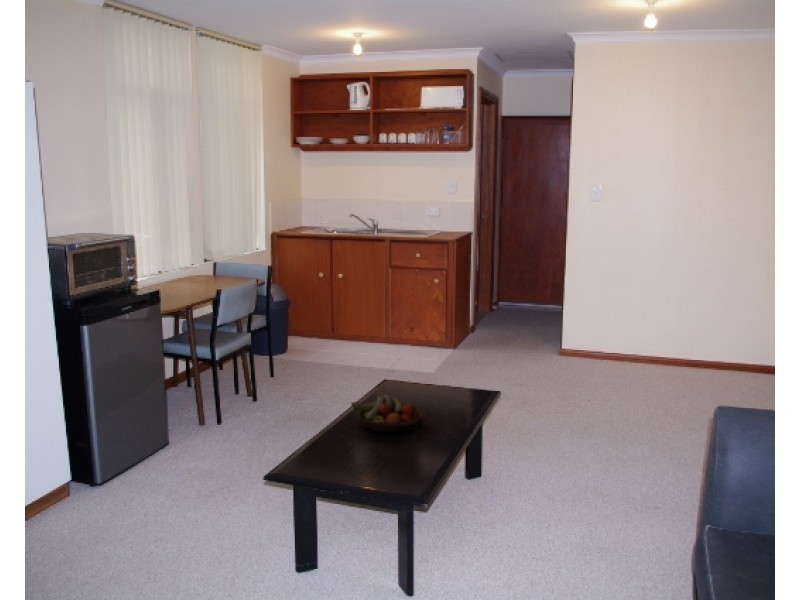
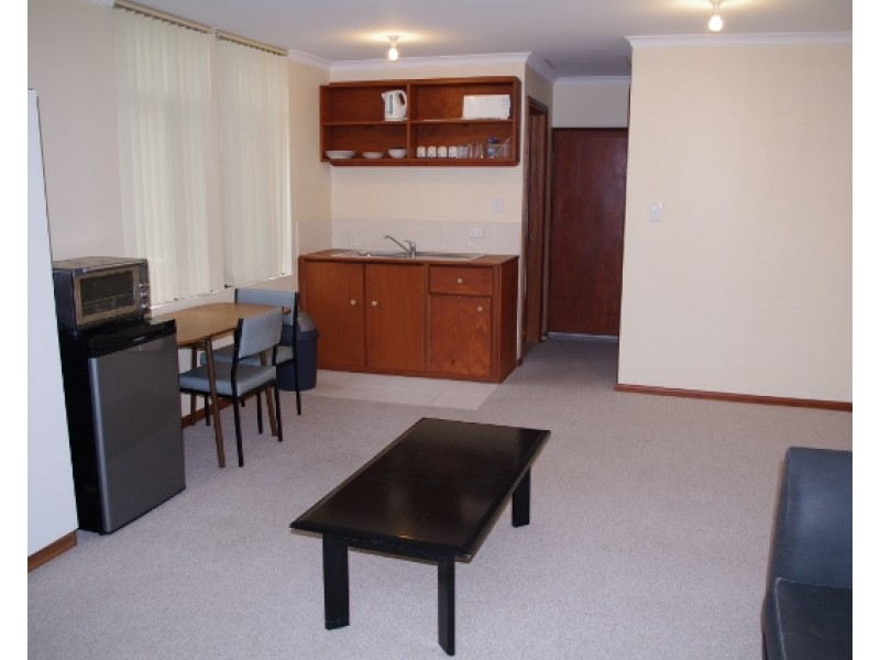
- fruit bowl [350,394,425,434]
